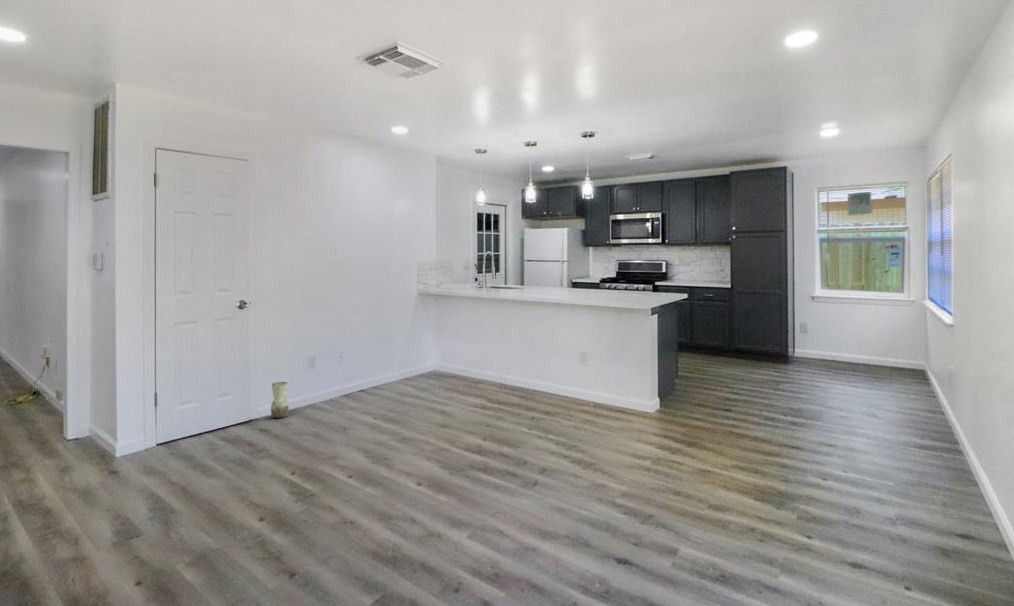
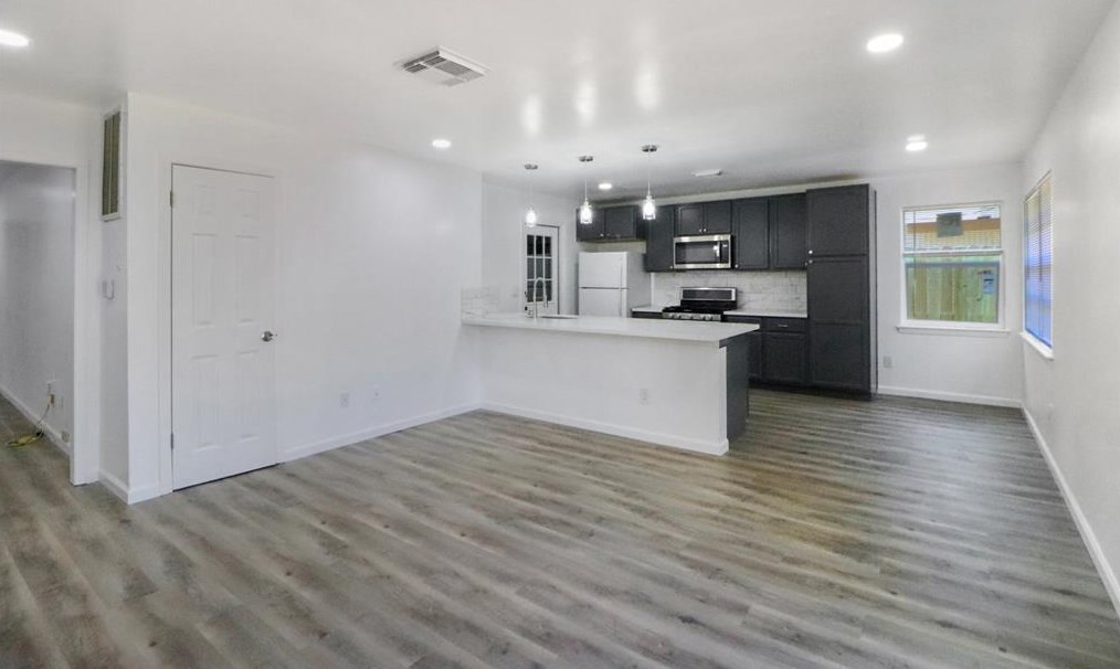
- vase [270,381,290,419]
